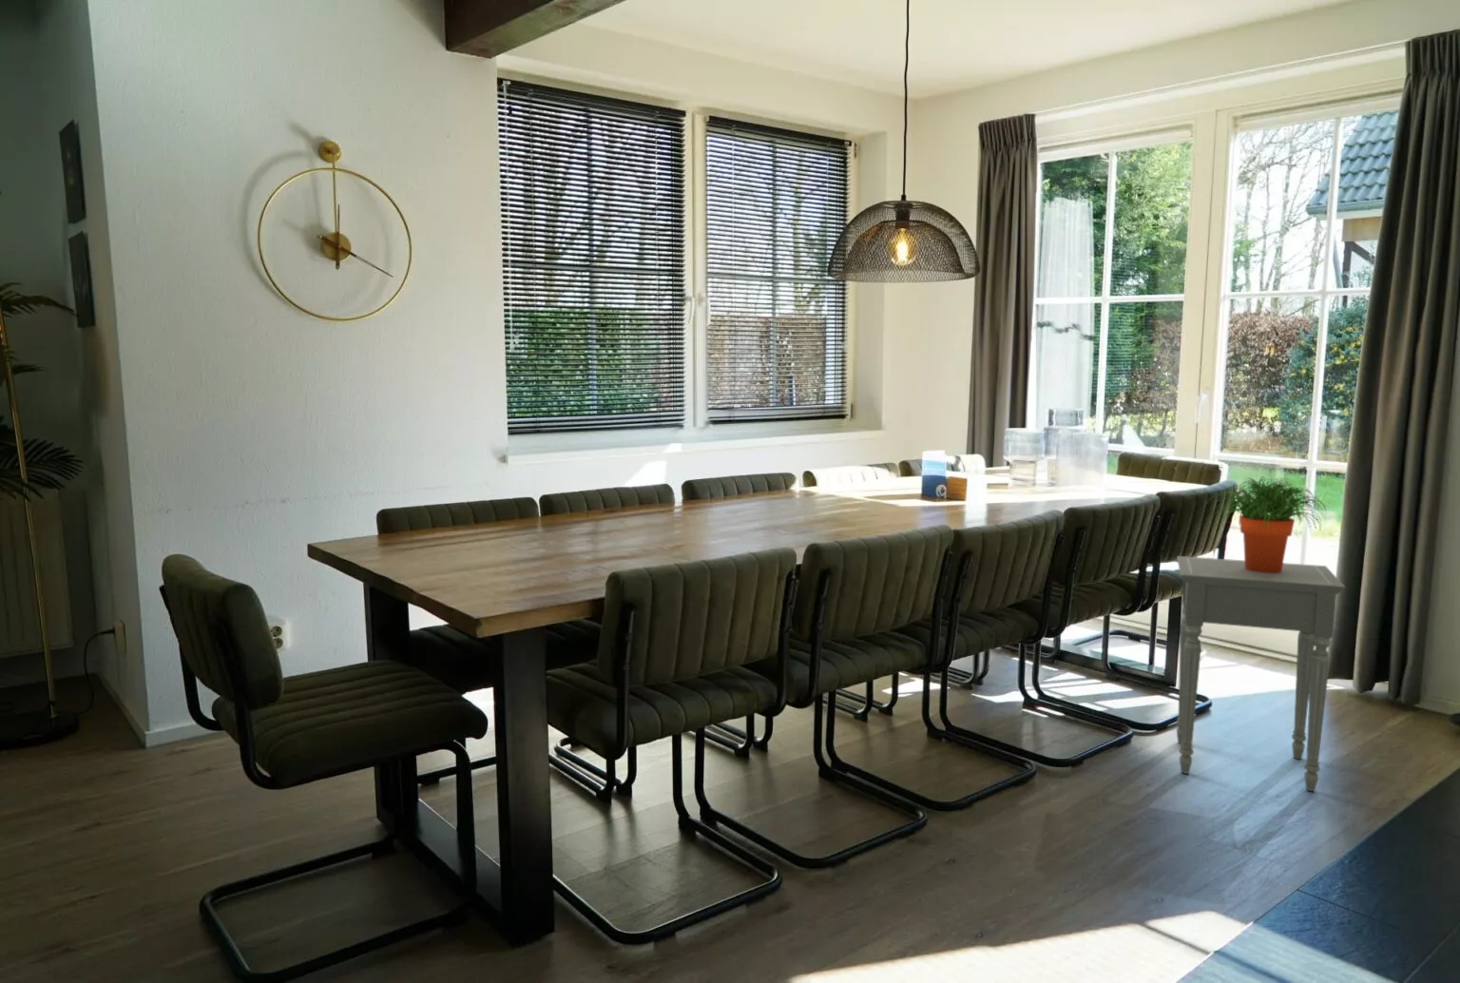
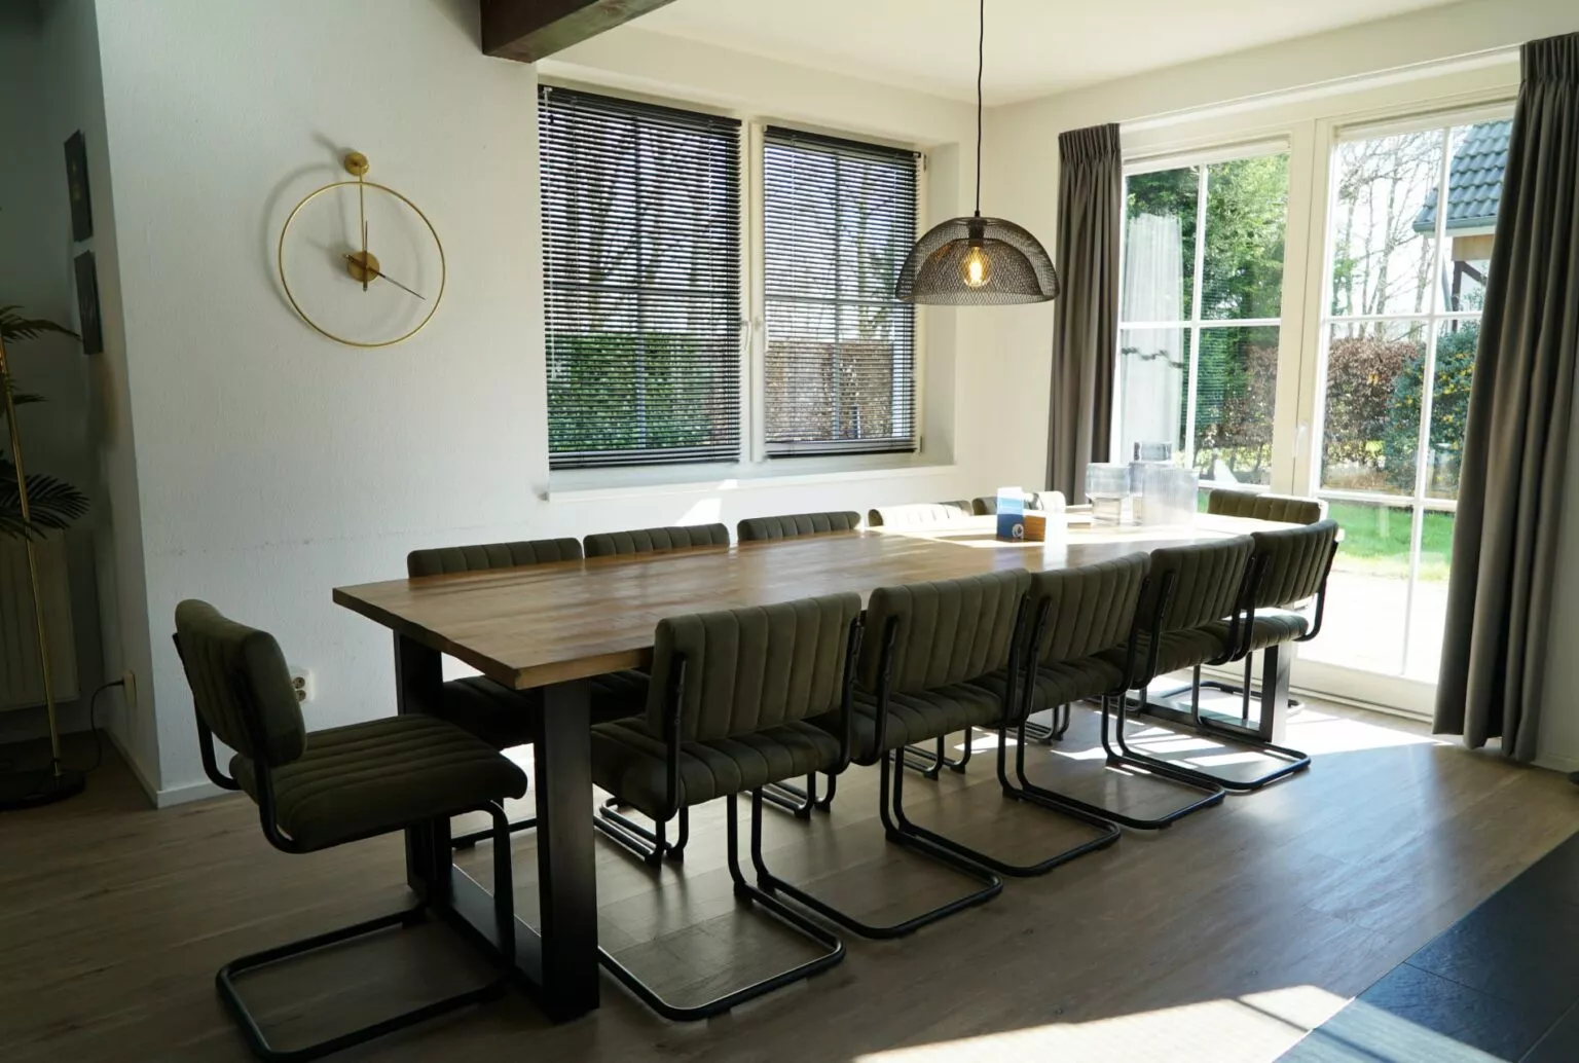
- potted plant [1206,475,1328,574]
- side table [1175,555,1346,792]
